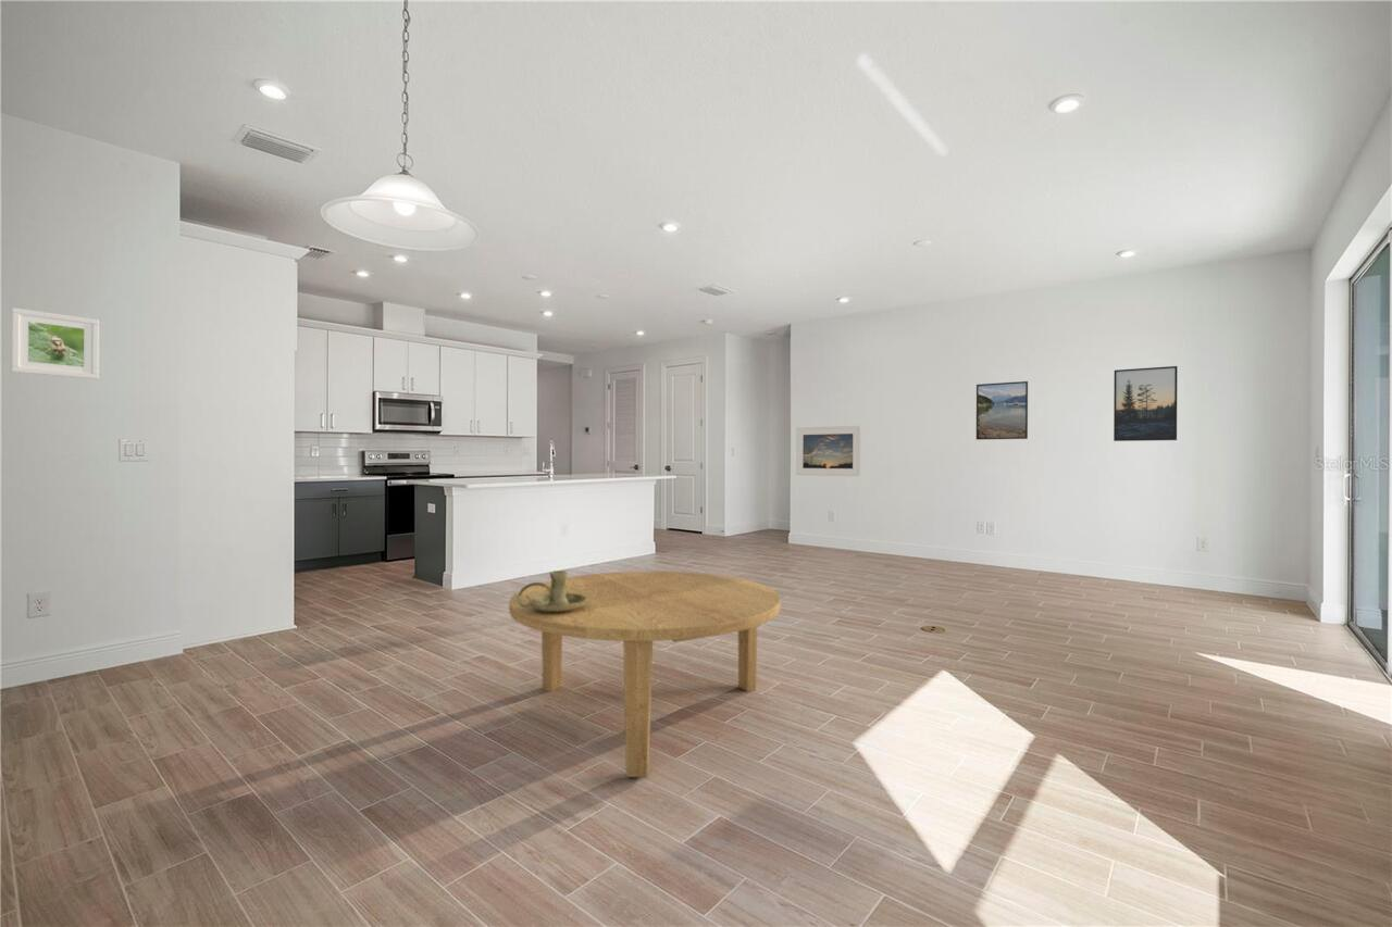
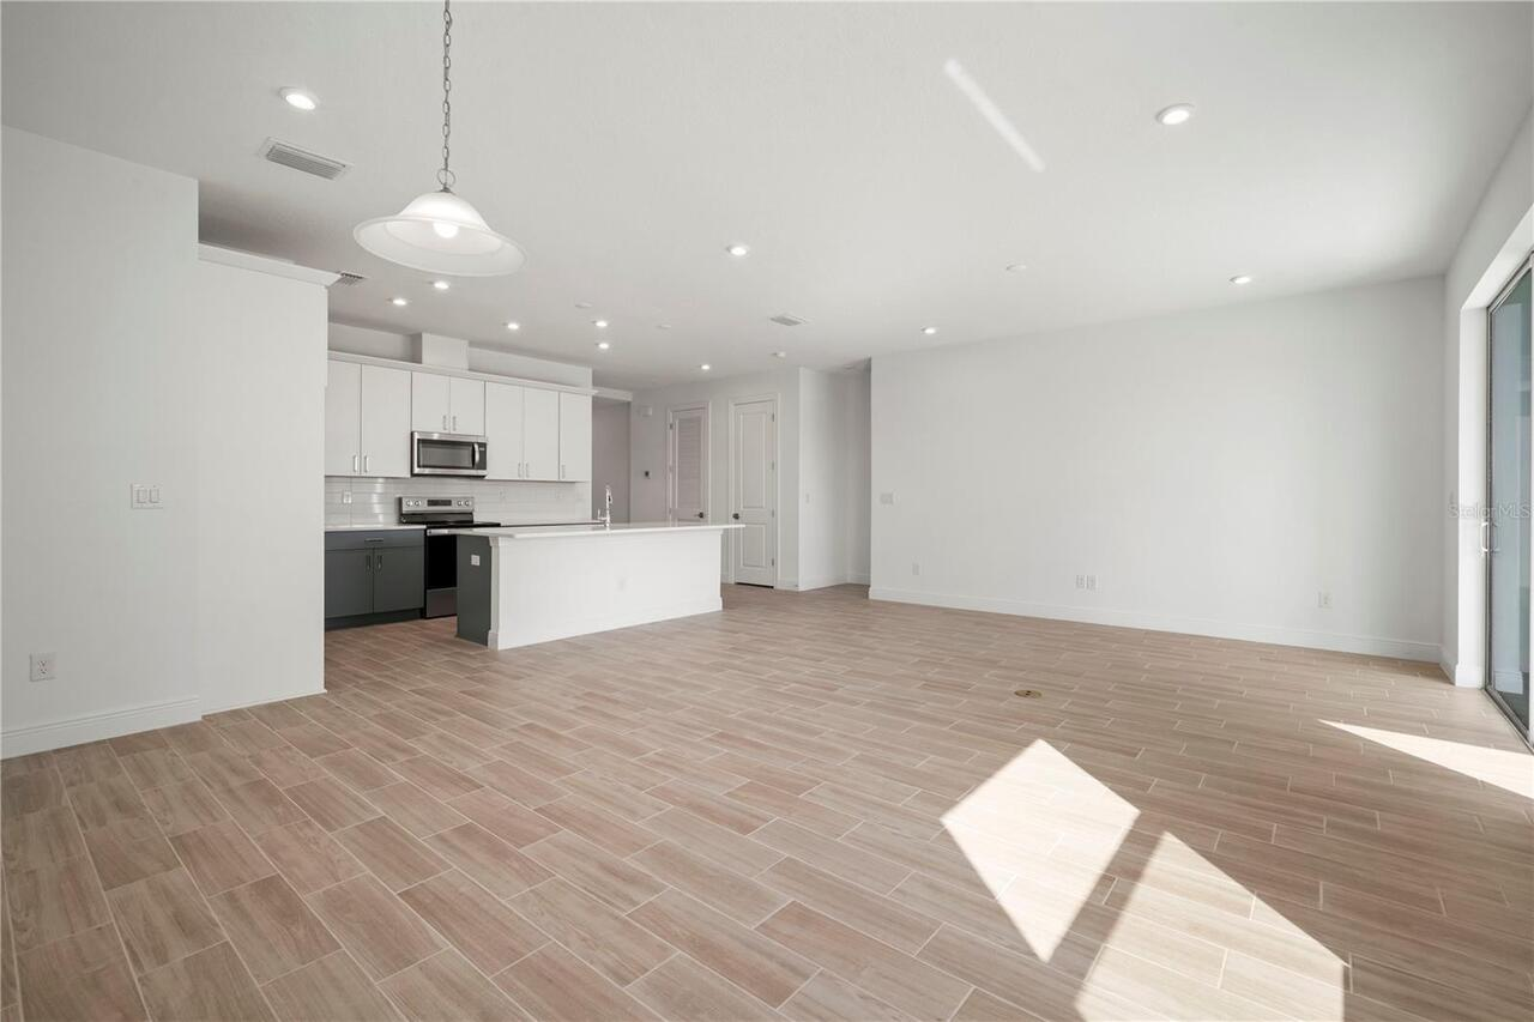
- candle holder [518,569,587,612]
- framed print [1113,365,1179,442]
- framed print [10,306,100,380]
- dining table [508,571,782,778]
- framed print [795,425,862,477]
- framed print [975,380,1029,441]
